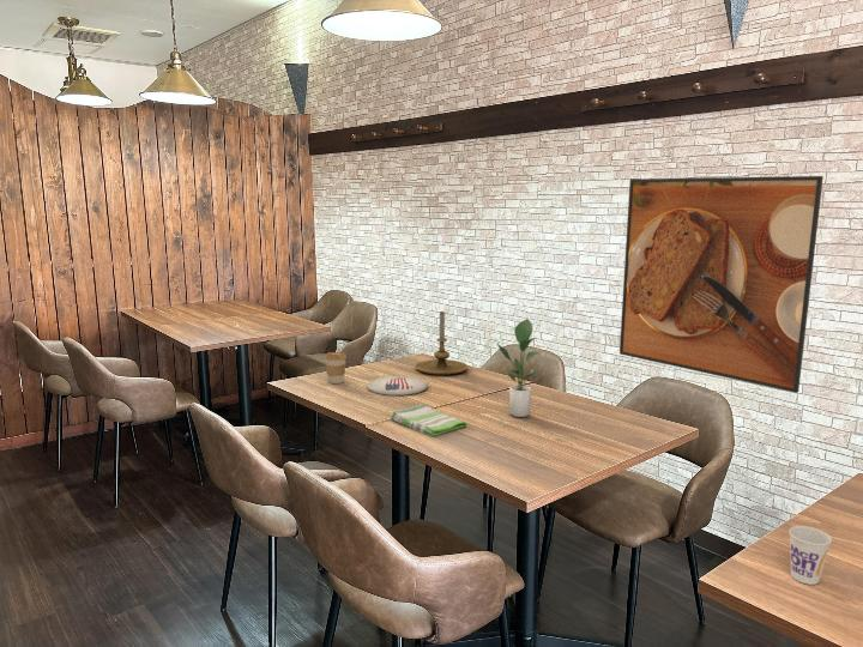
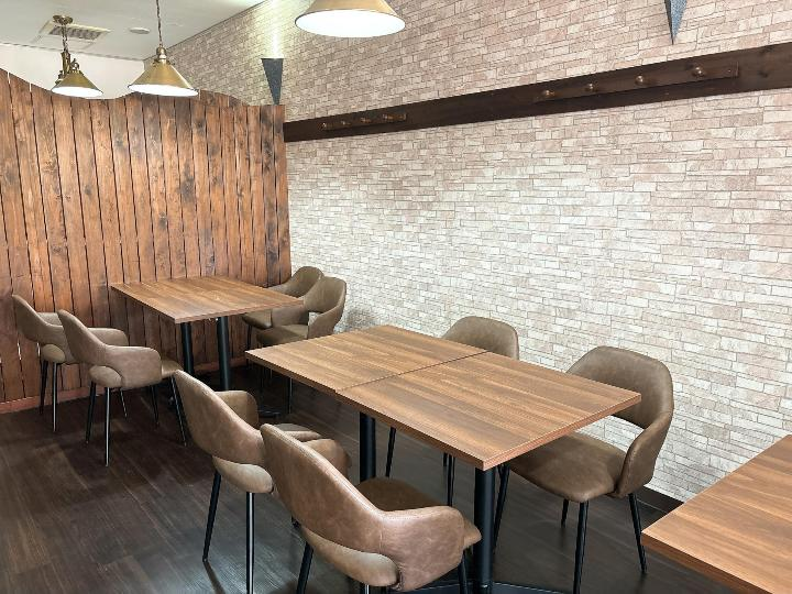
- coffee cup [324,351,348,385]
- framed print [618,175,825,394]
- plate [366,375,429,397]
- potted plant [495,318,542,418]
- cup [787,525,833,586]
- dish towel [390,404,469,437]
- candle holder [415,310,469,376]
